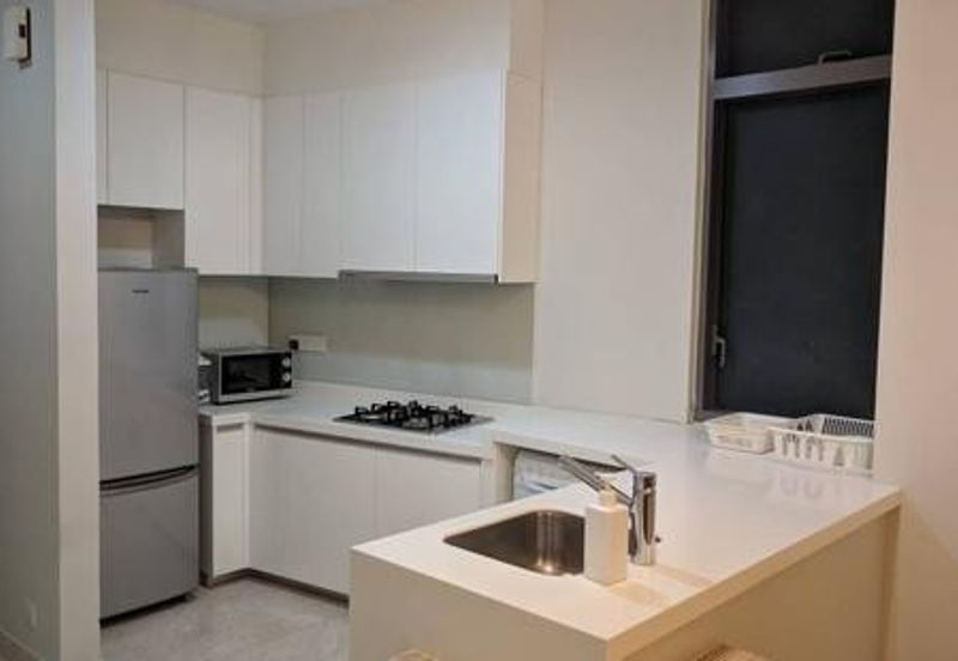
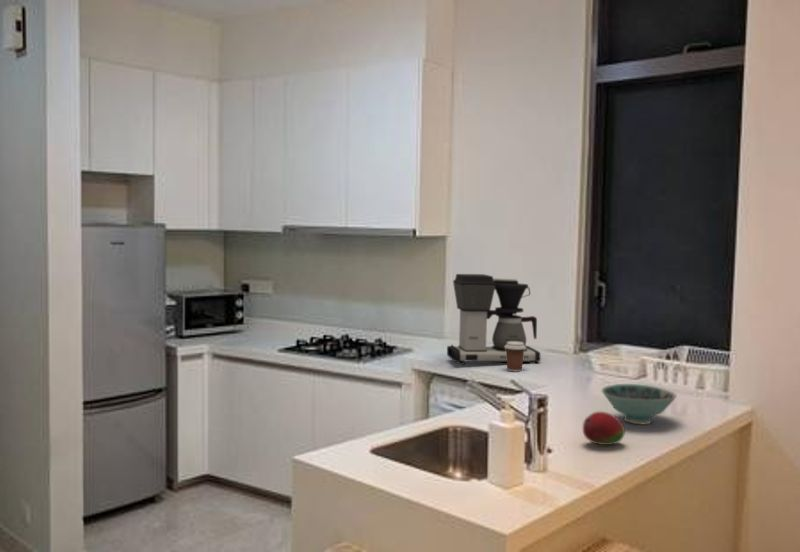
+ bowl [600,383,678,425]
+ coffee cup [505,342,526,372]
+ coffee maker [446,273,541,366]
+ fruit [582,411,626,446]
